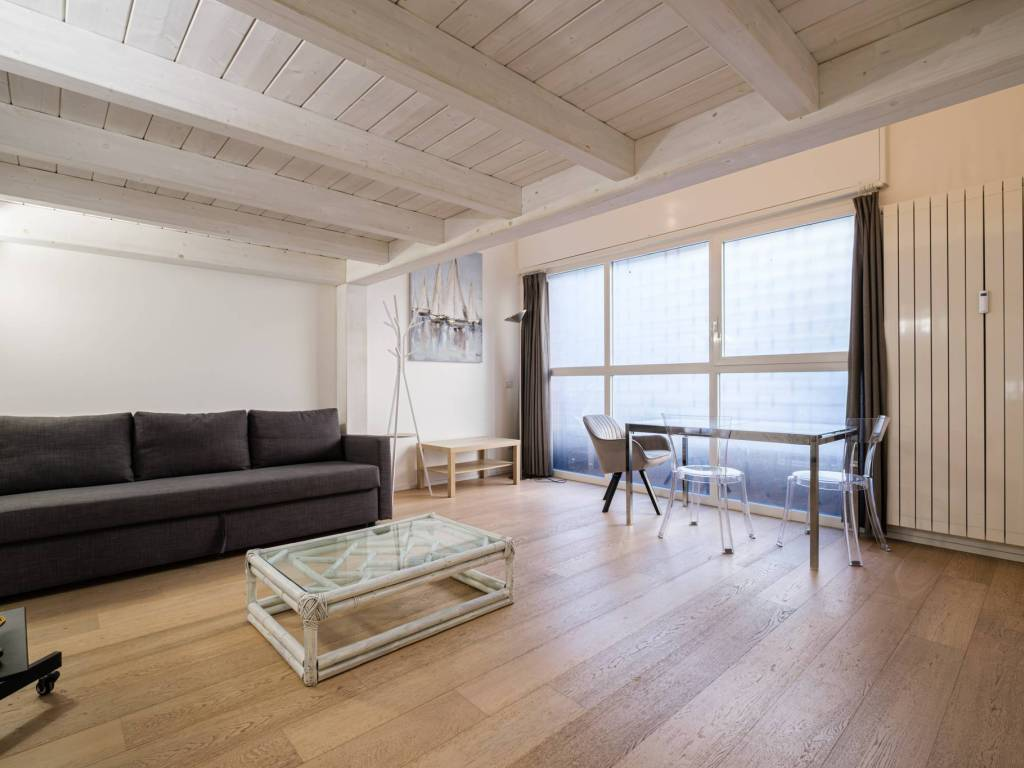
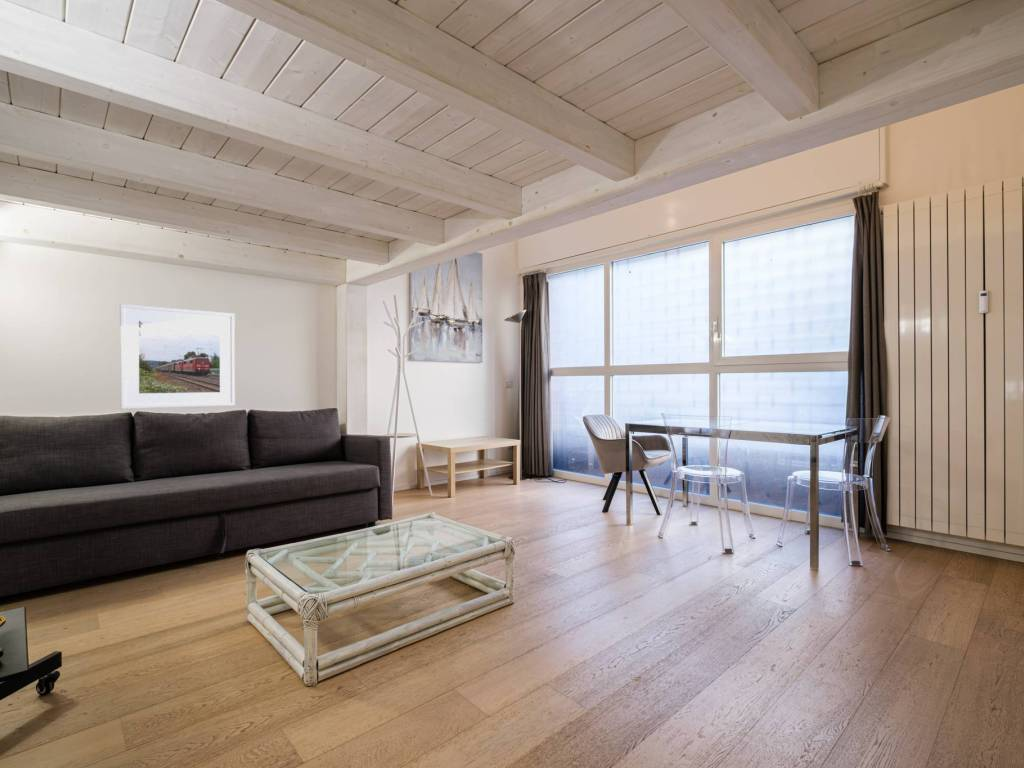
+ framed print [119,303,236,410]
